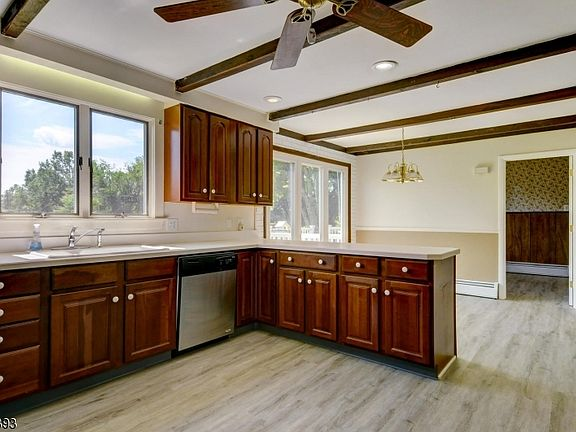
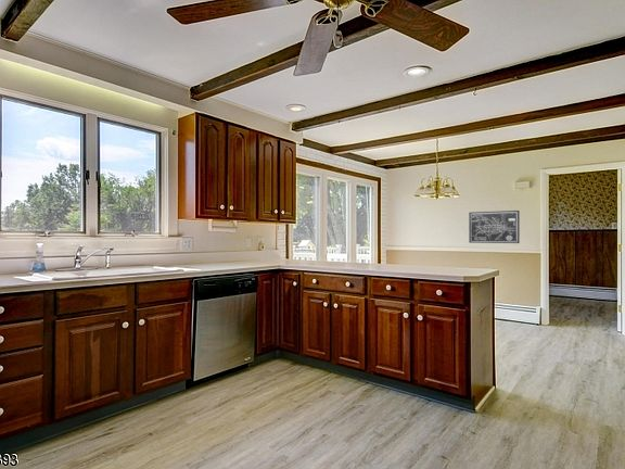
+ wall art [468,210,521,244]
